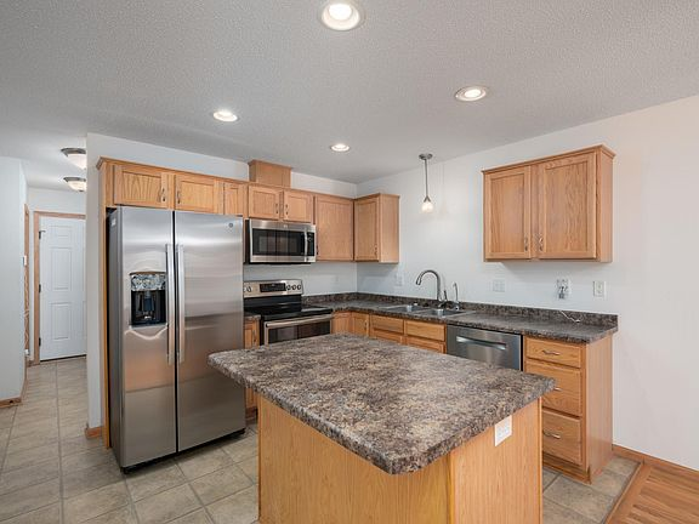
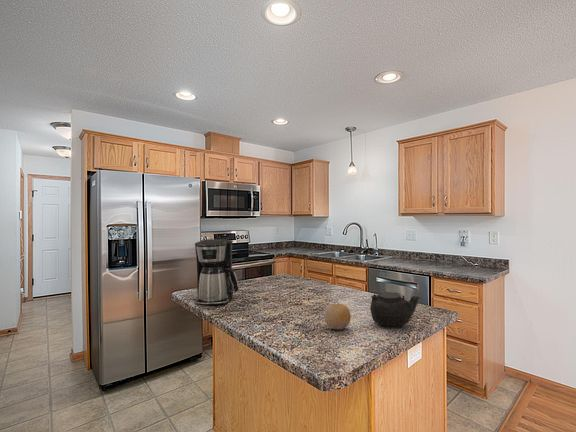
+ fruit [323,303,352,331]
+ teapot [369,291,421,329]
+ coffee maker [194,238,239,306]
